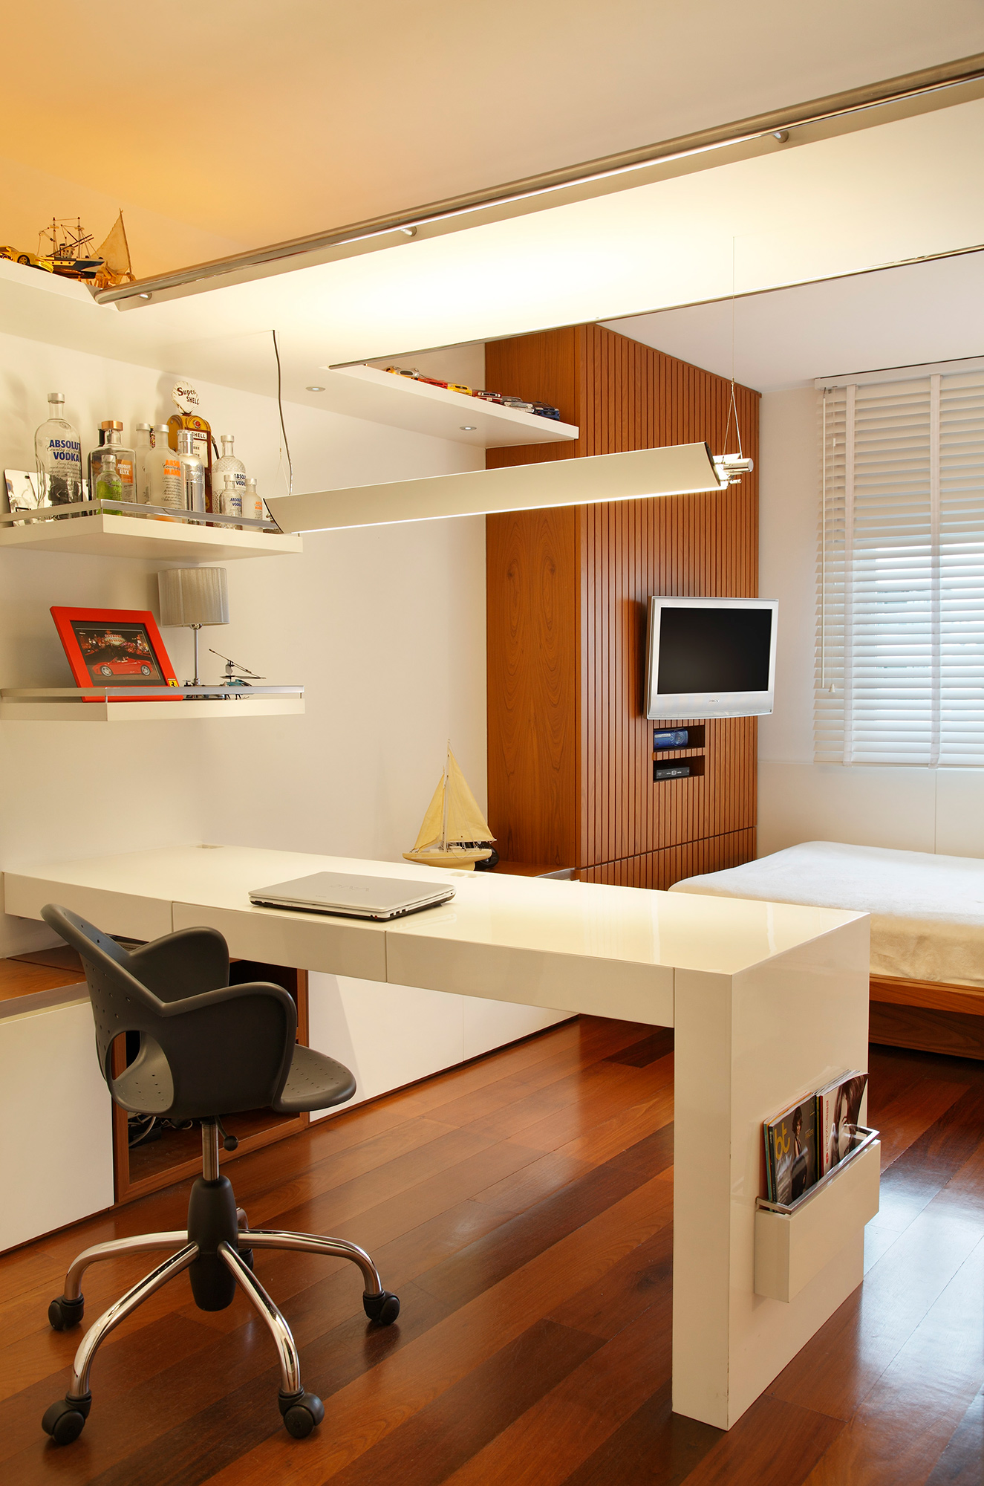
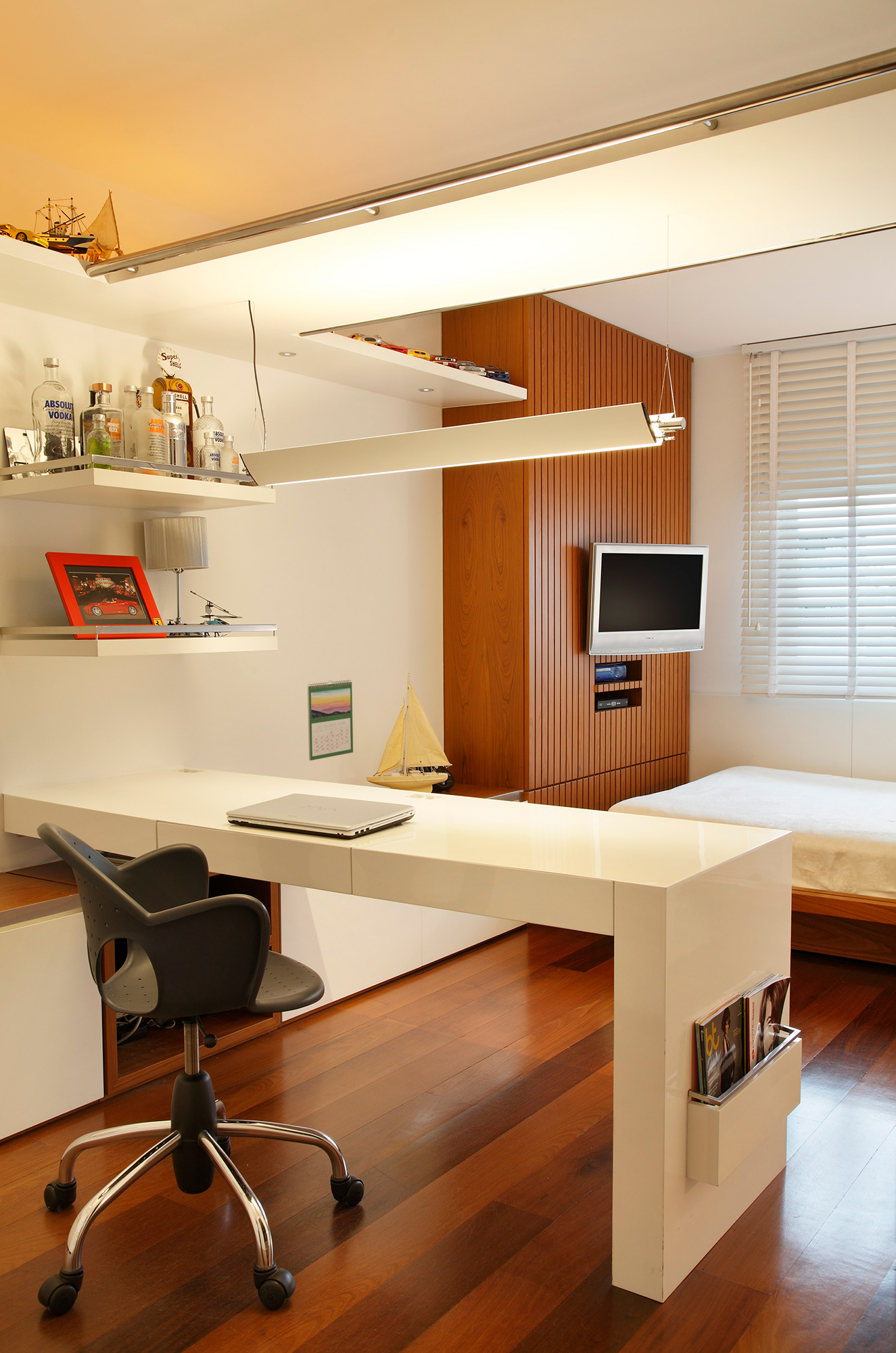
+ calendar [307,679,354,761]
